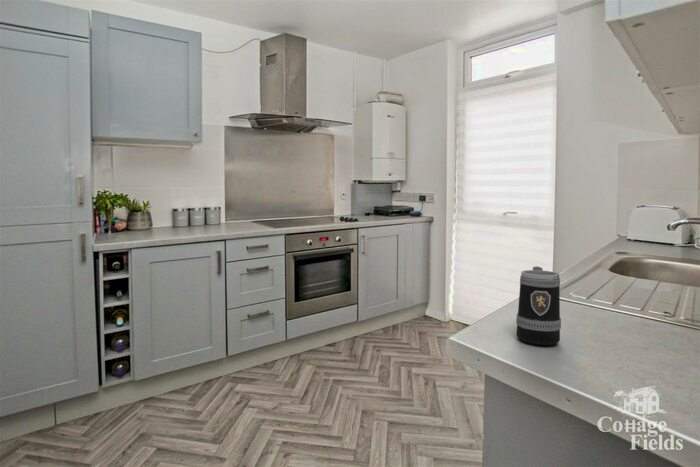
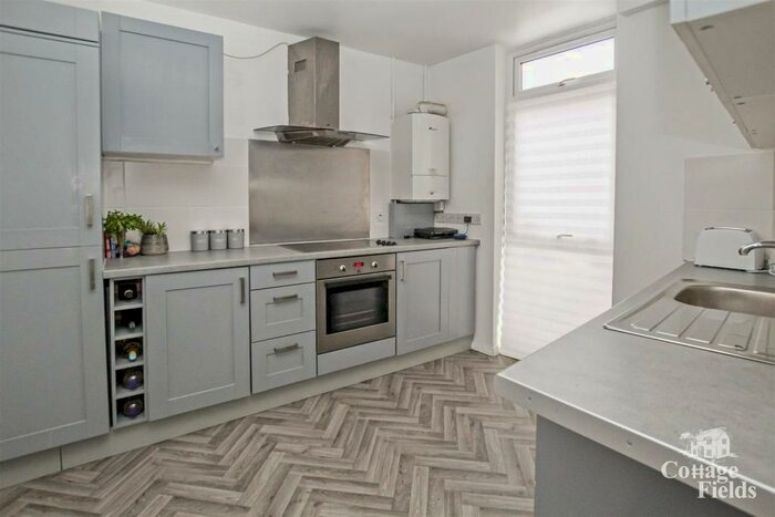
- mug [515,265,562,346]
